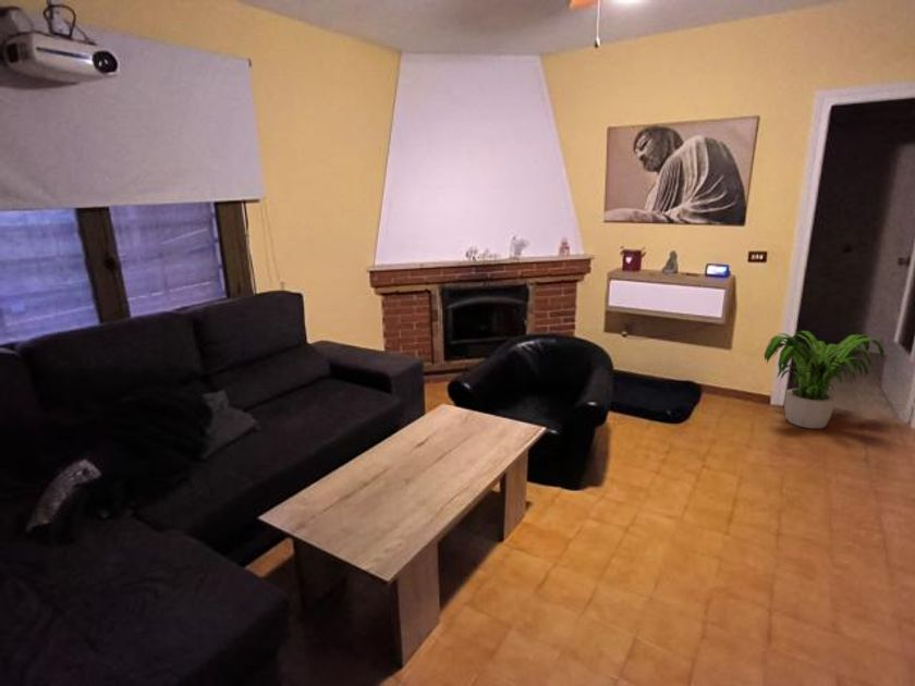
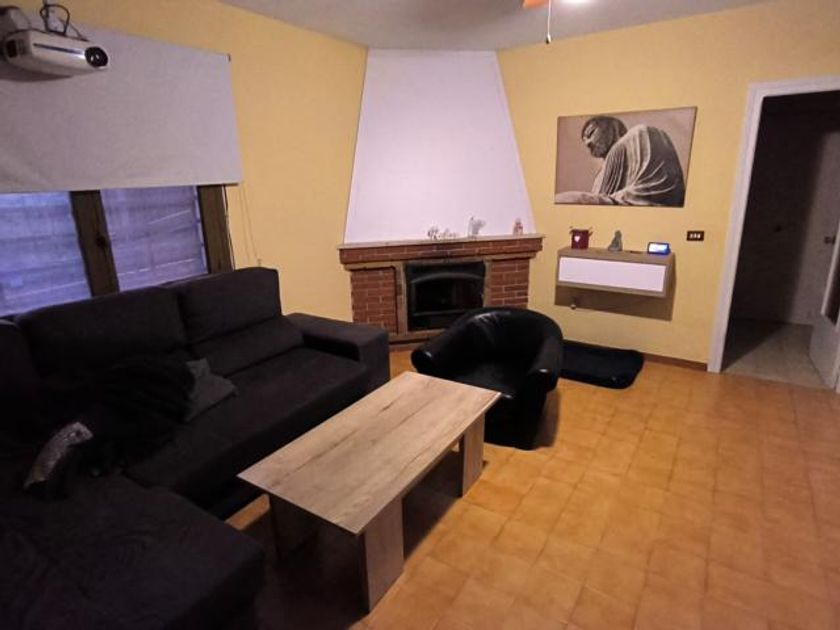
- potted plant [764,330,886,429]
